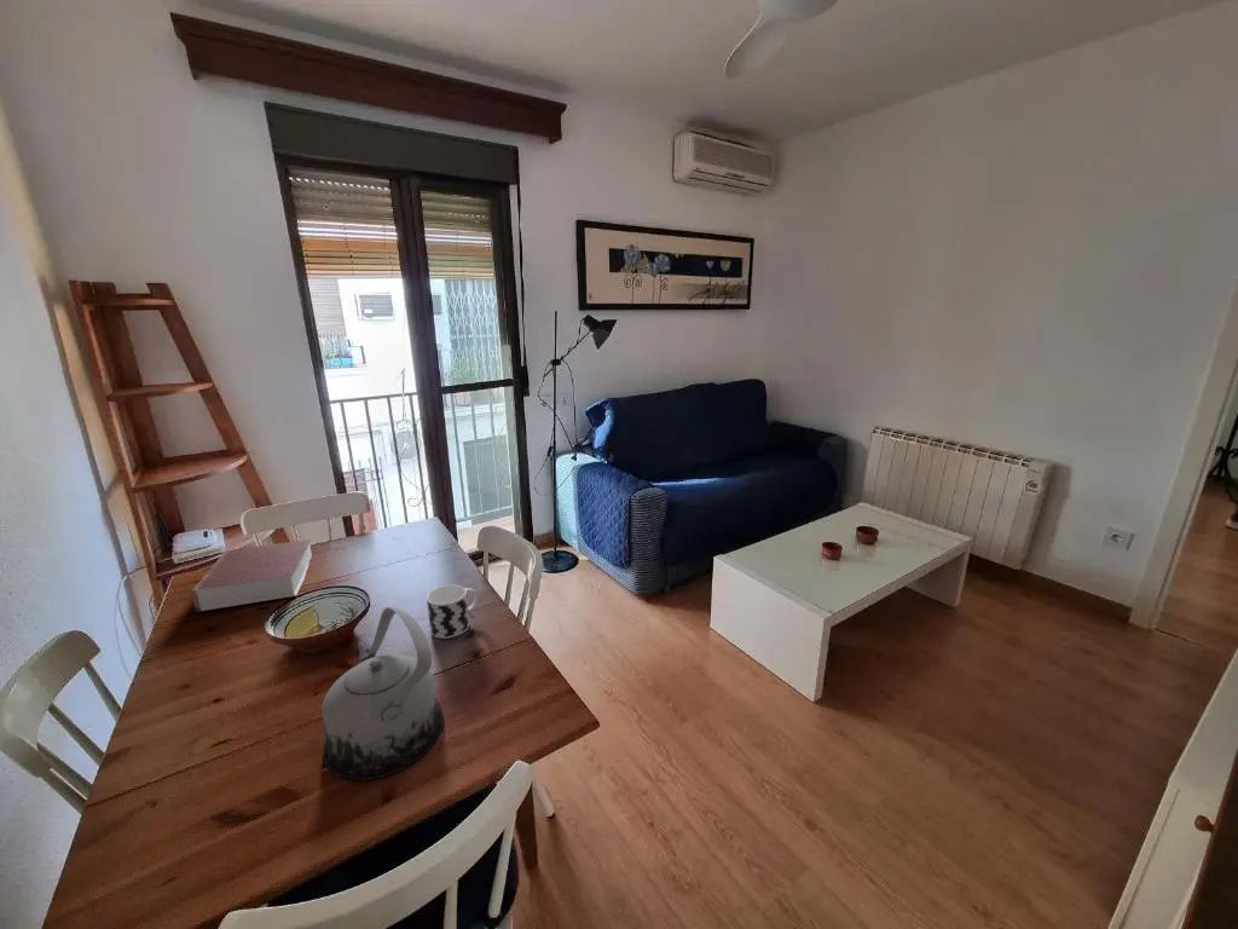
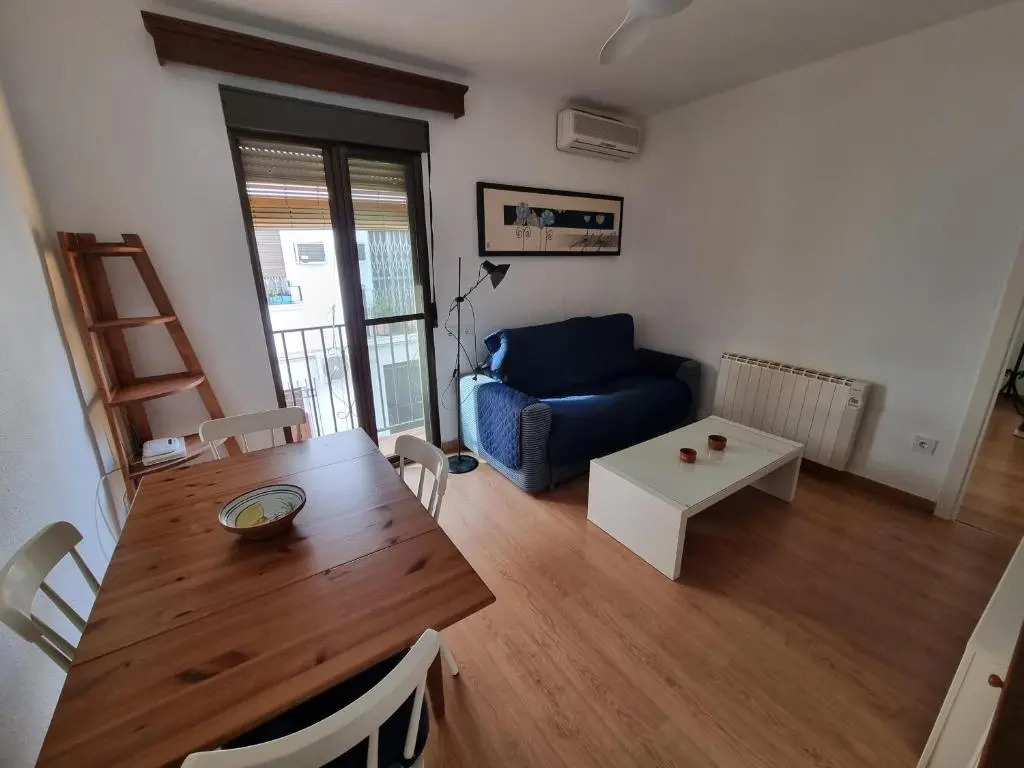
- book [190,538,313,613]
- cup [426,584,480,640]
- teapot [320,606,445,781]
